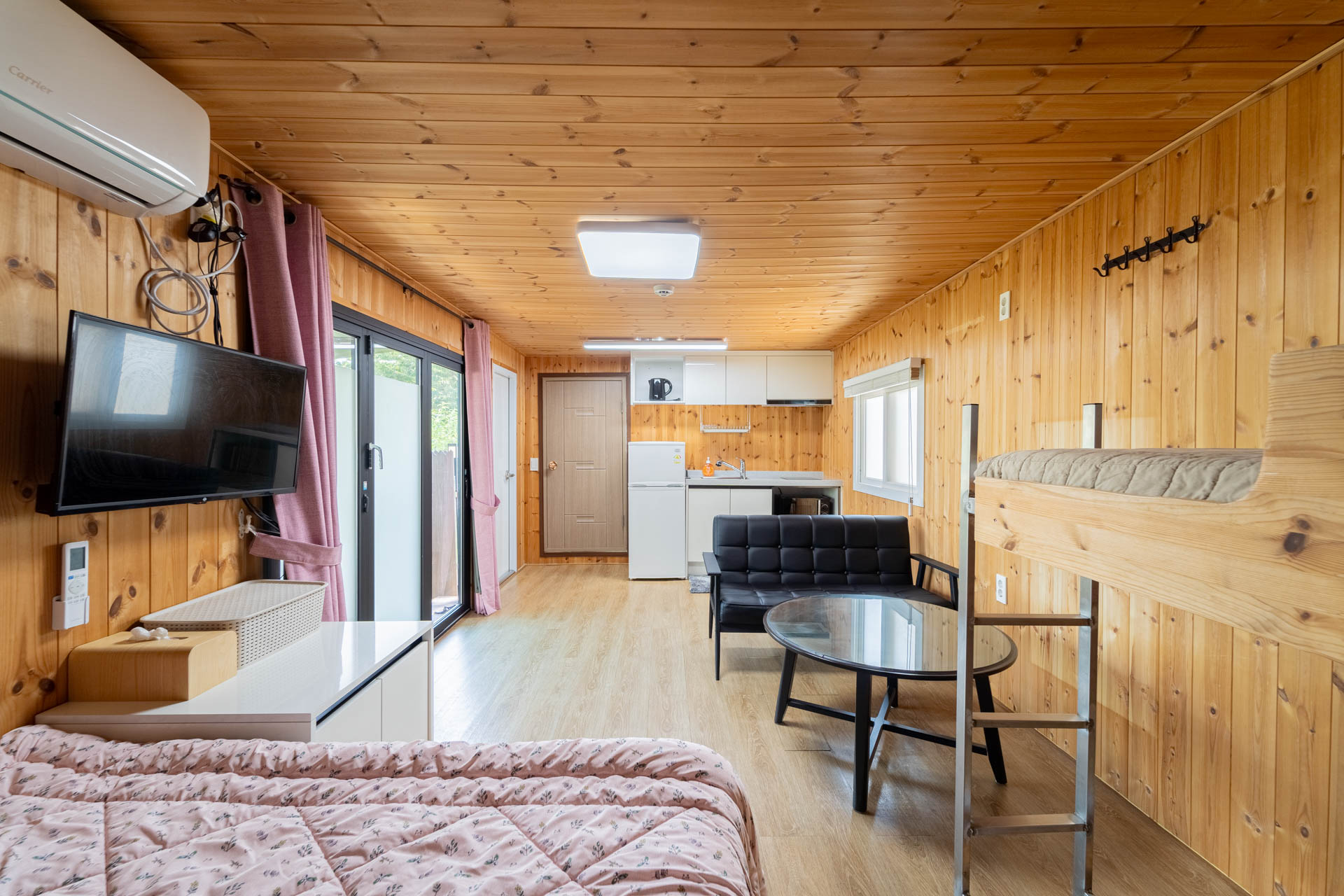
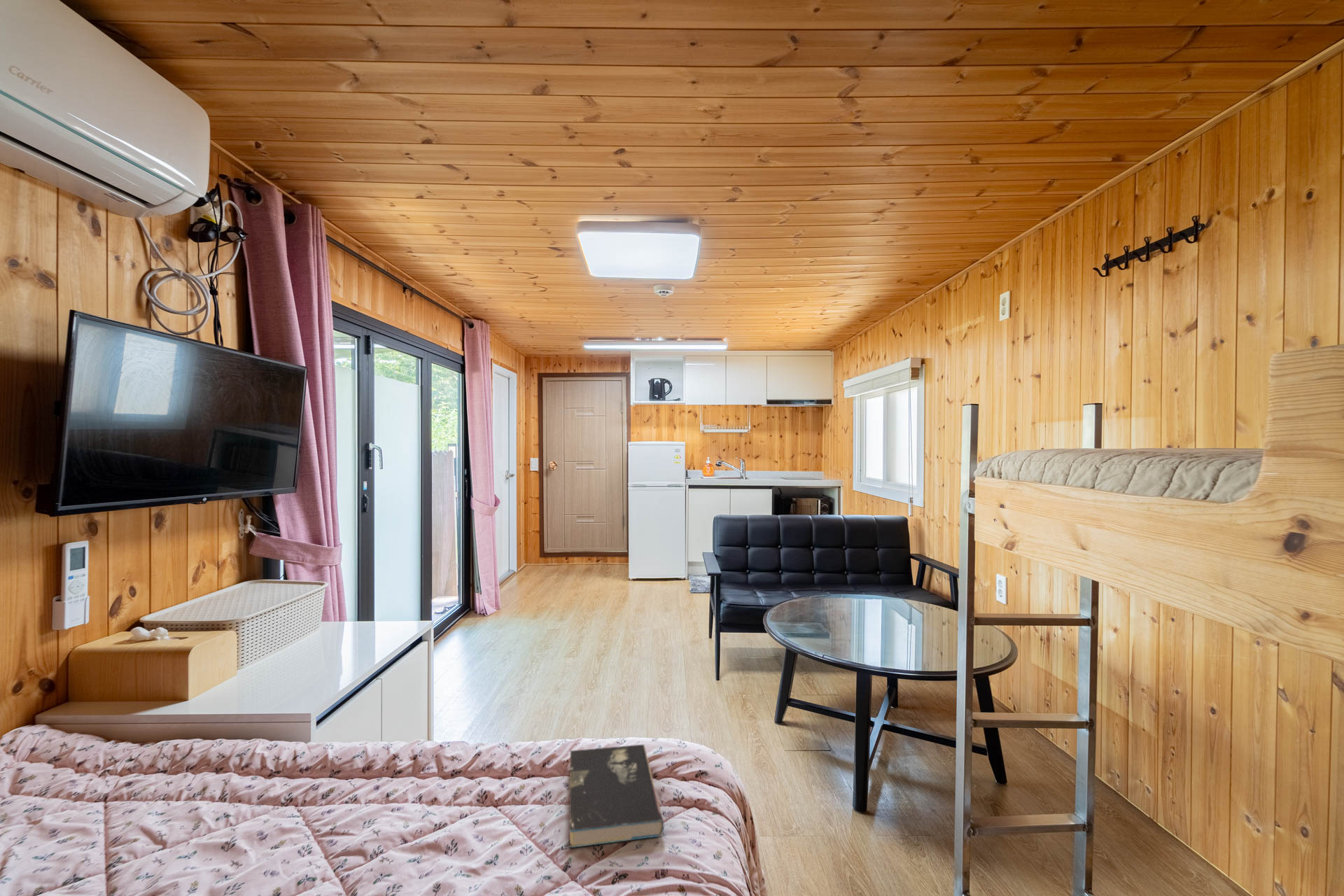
+ book [568,744,665,848]
